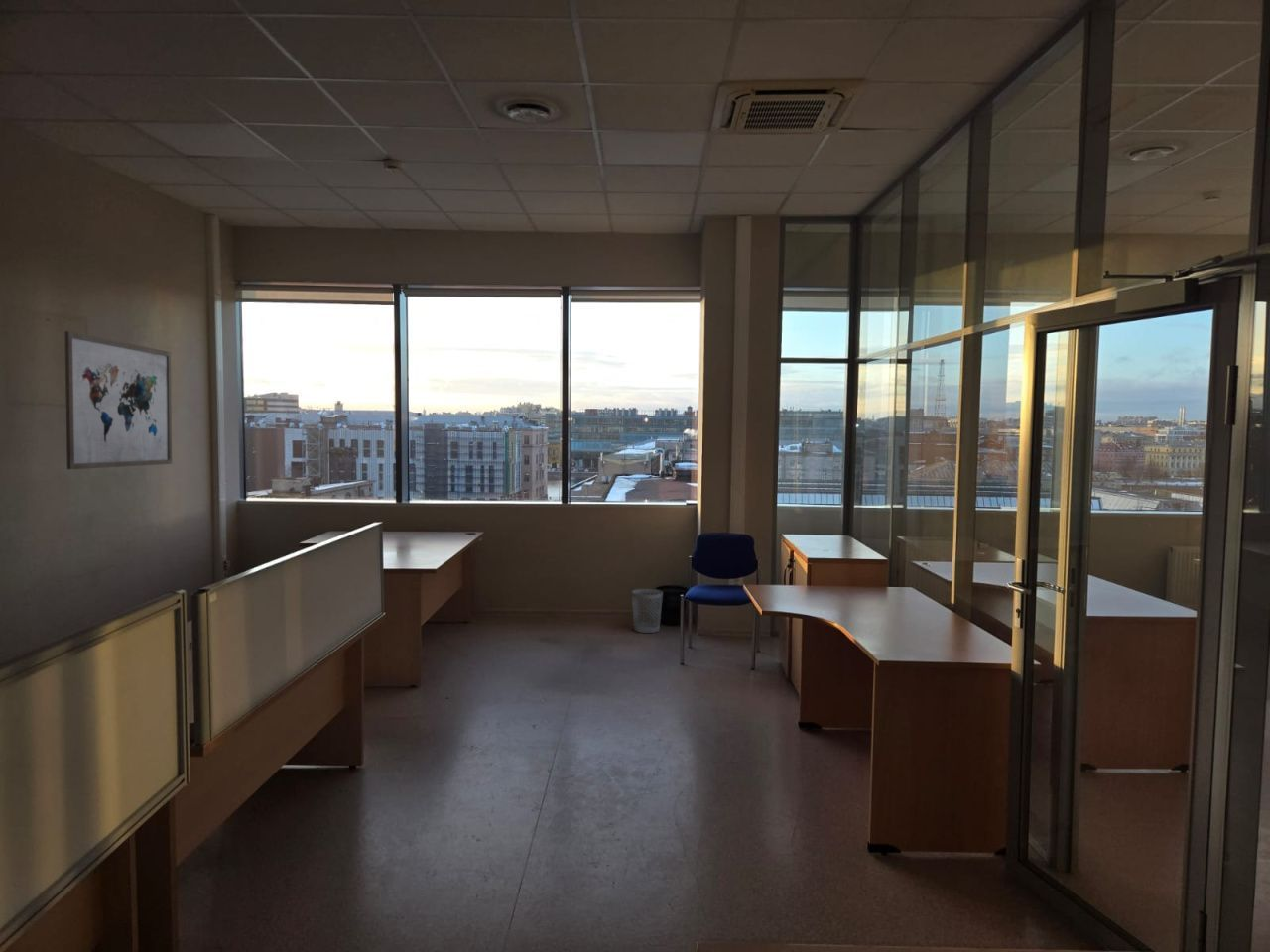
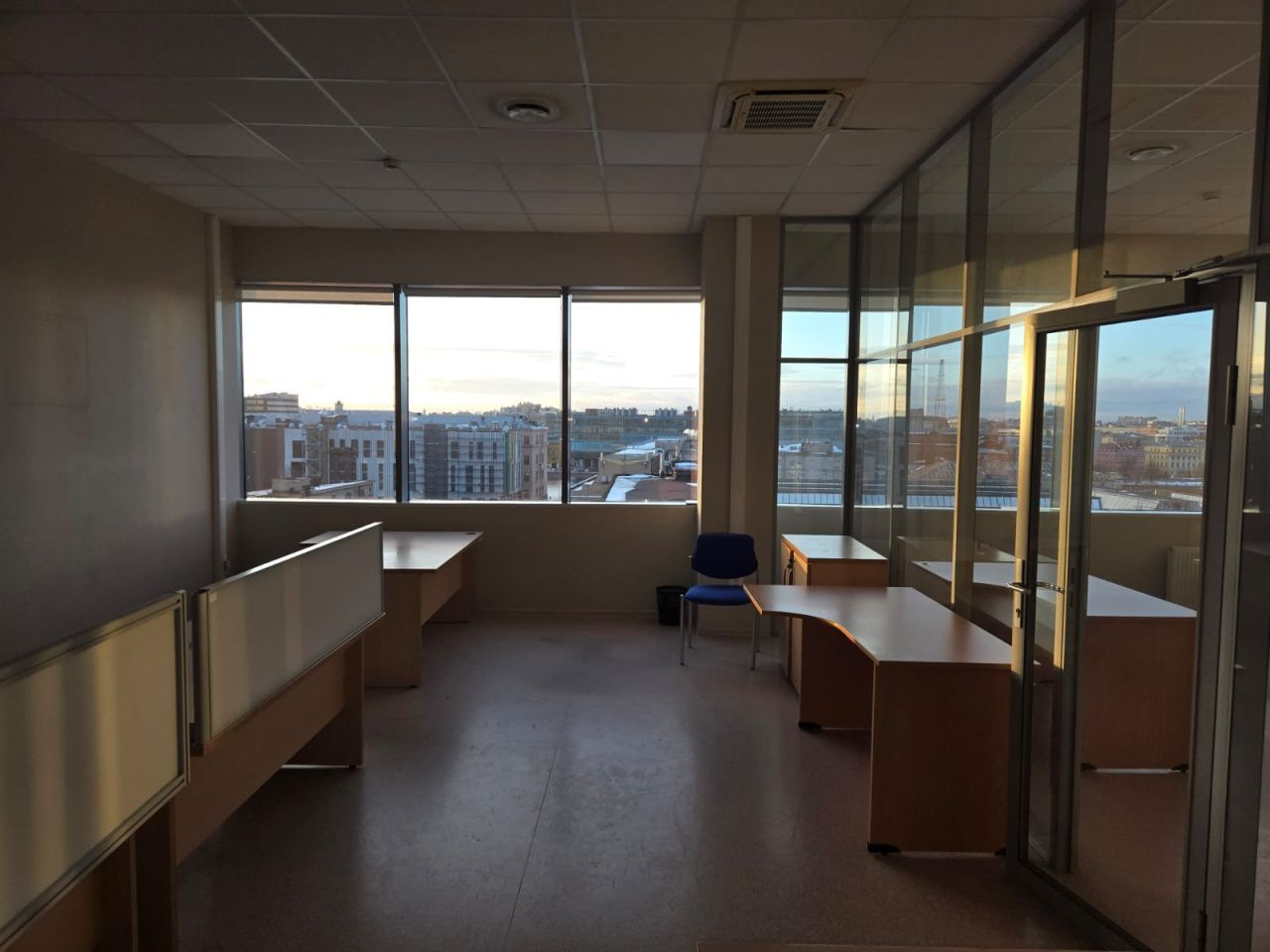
- wastebasket [631,588,664,634]
- wall art [64,330,173,470]
